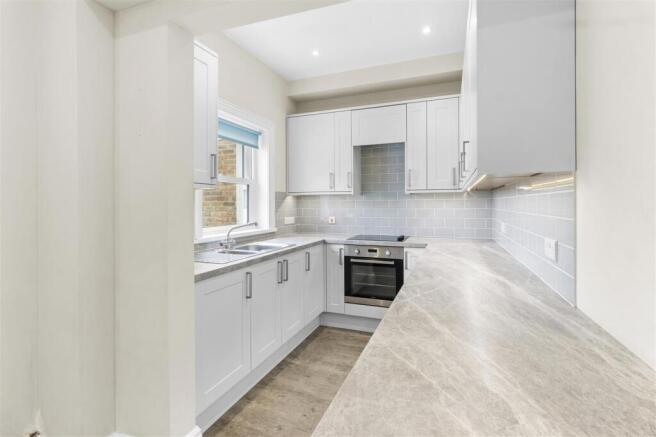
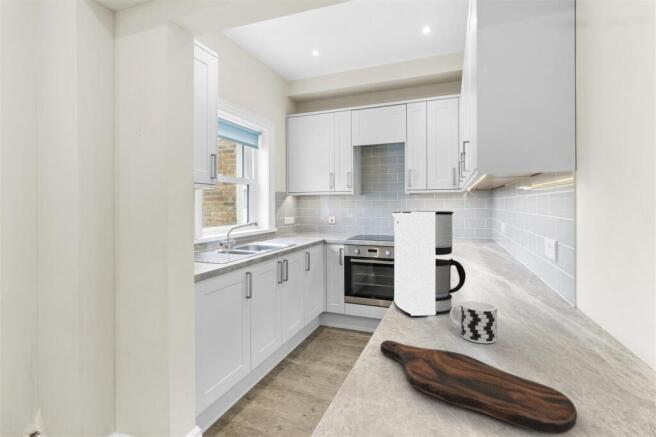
+ cup [449,300,498,344]
+ coffee maker [391,210,467,317]
+ cutting board [379,339,578,435]
